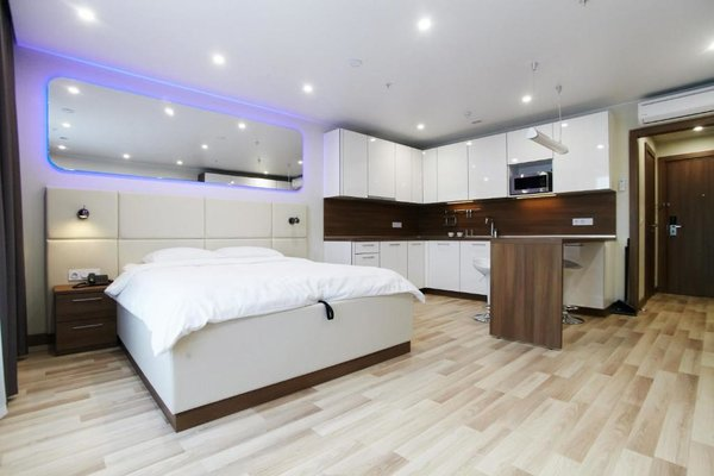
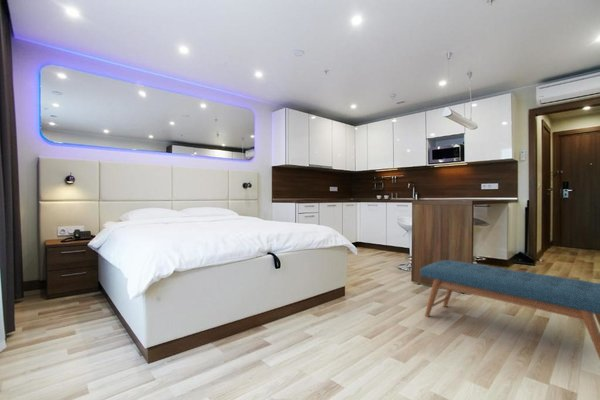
+ bench [419,259,600,360]
